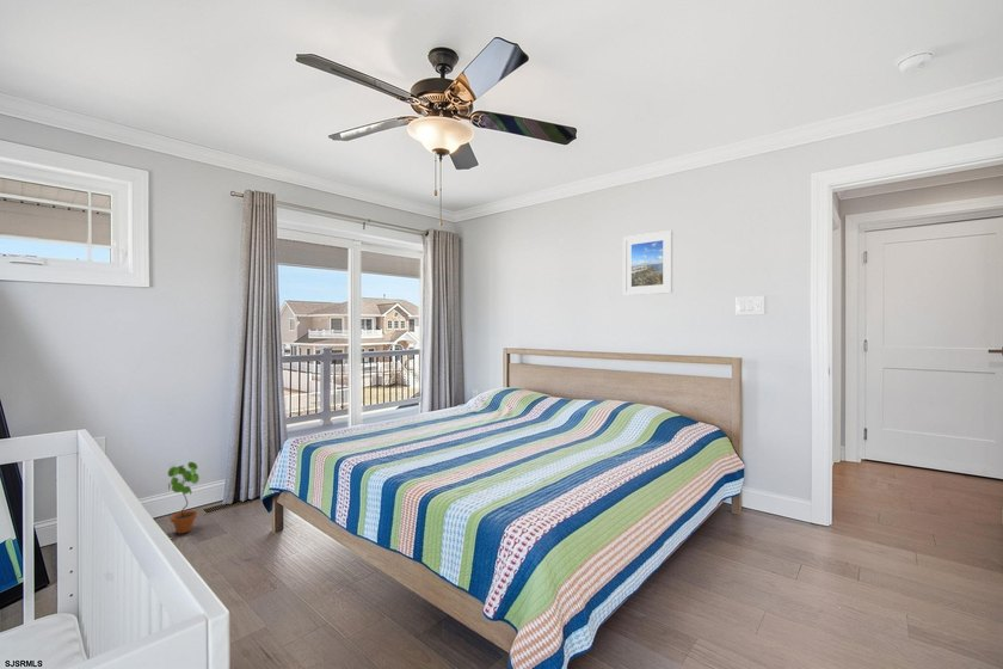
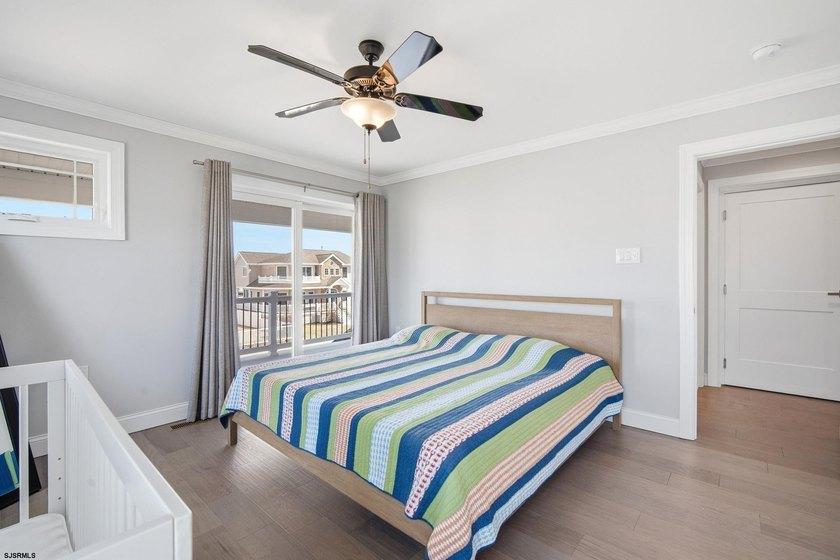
- potted plant [167,461,201,534]
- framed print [622,229,673,296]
